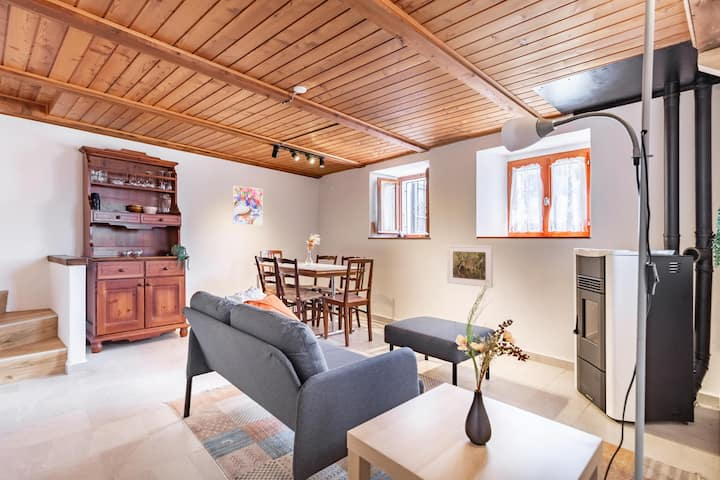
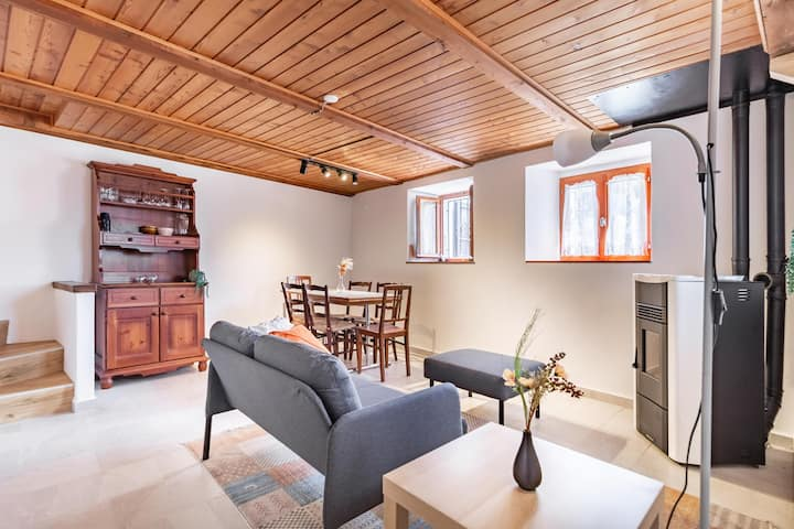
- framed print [446,244,494,289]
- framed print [232,185,264,226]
